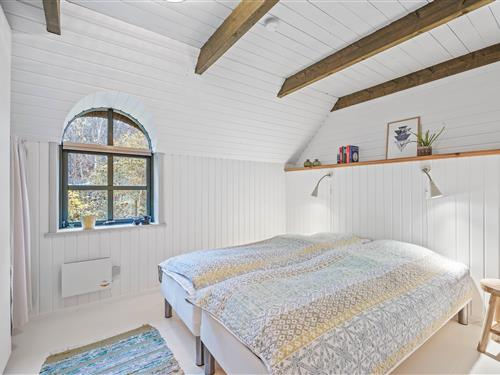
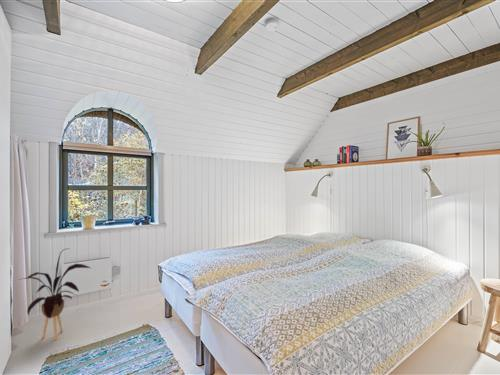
+ house plant [17,247,91,341]
